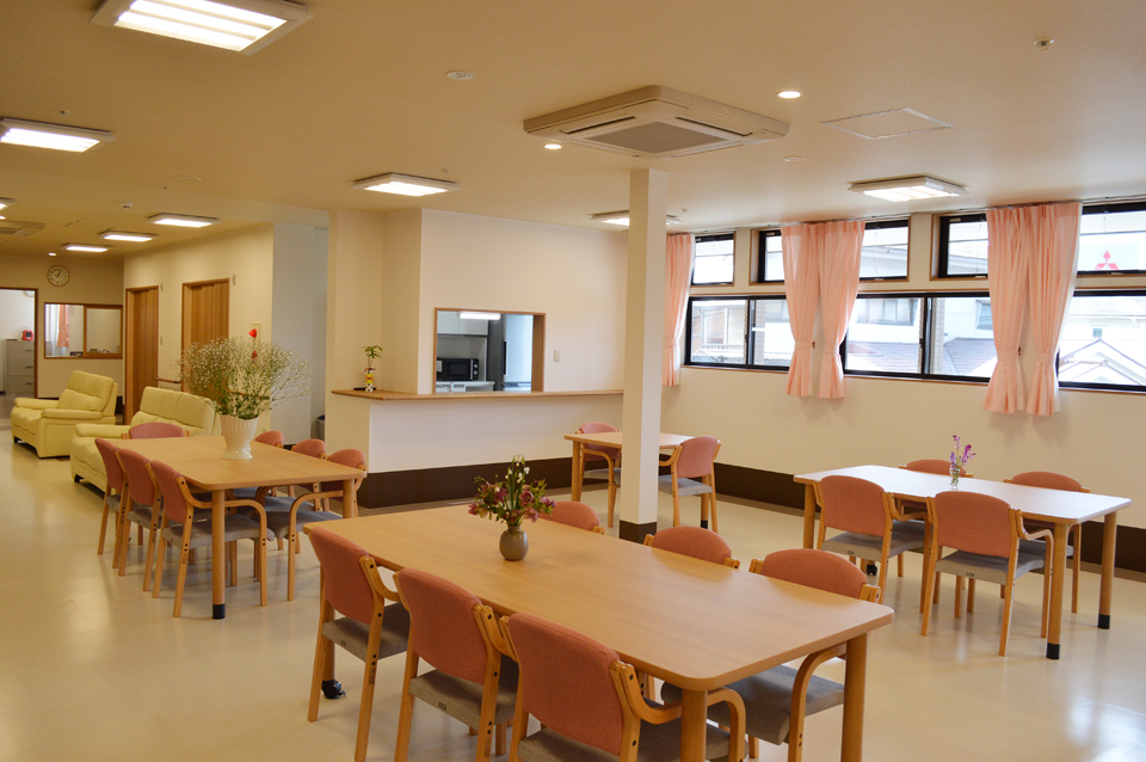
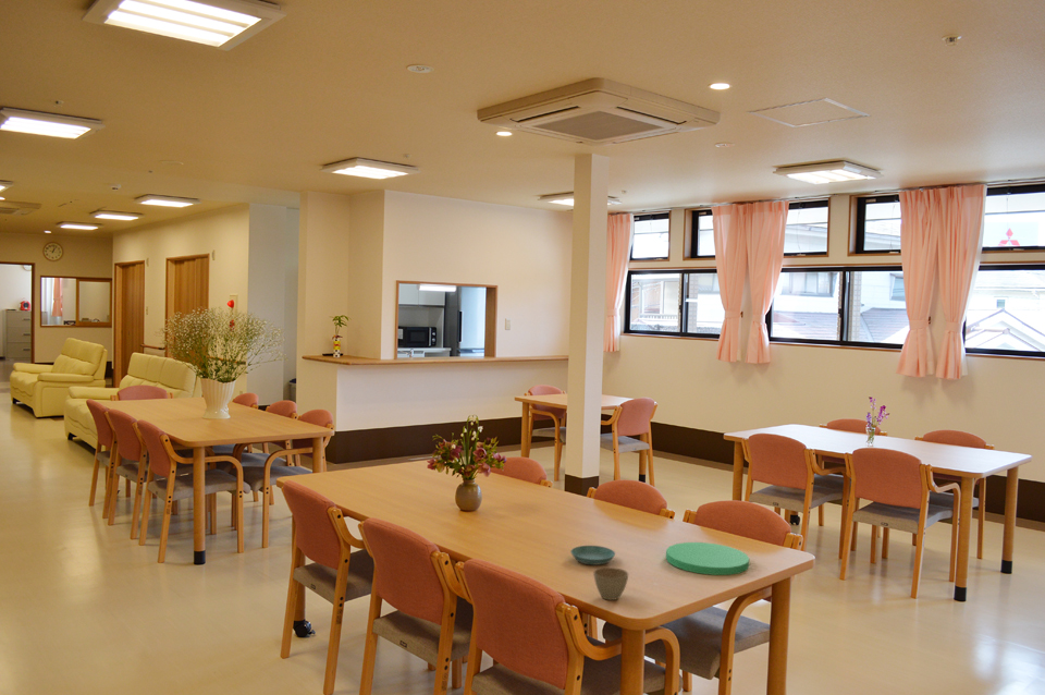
+ flower pot [592,566,629,601]
+ saucer [569,545,616,566]
+ plate [665,541,750,576]
